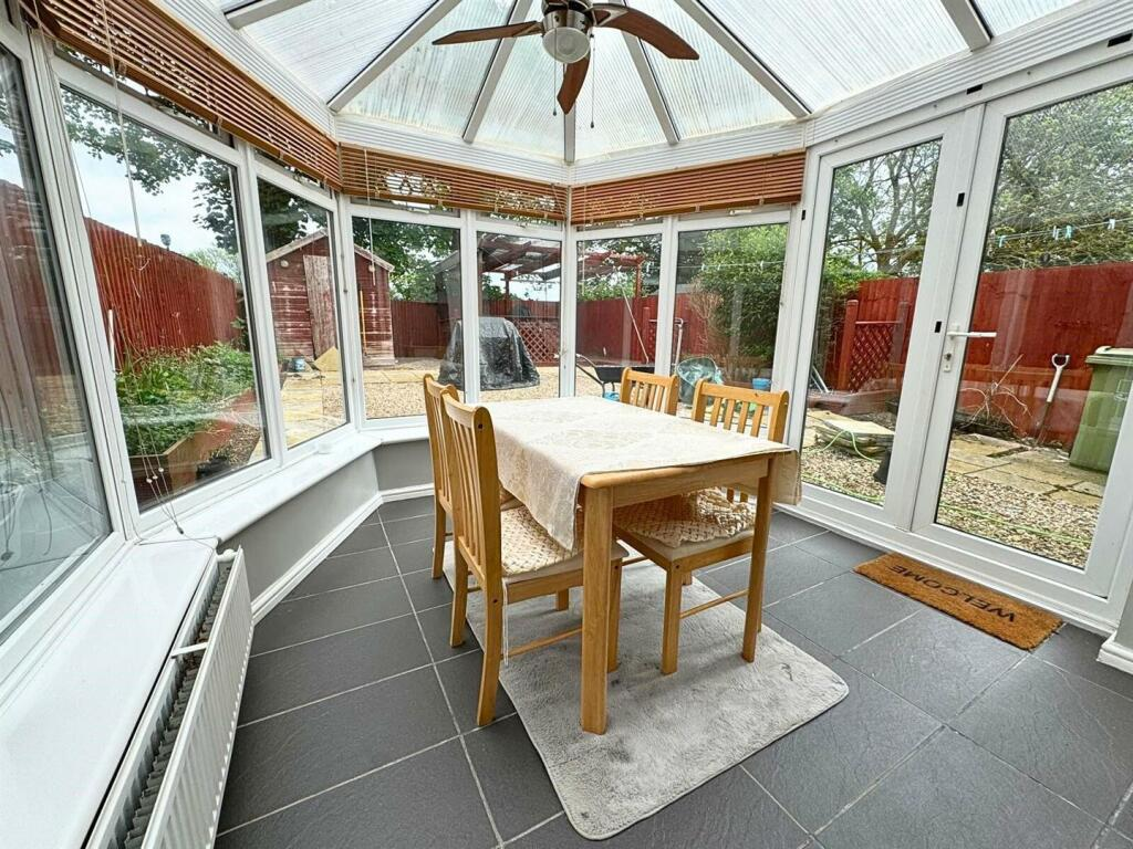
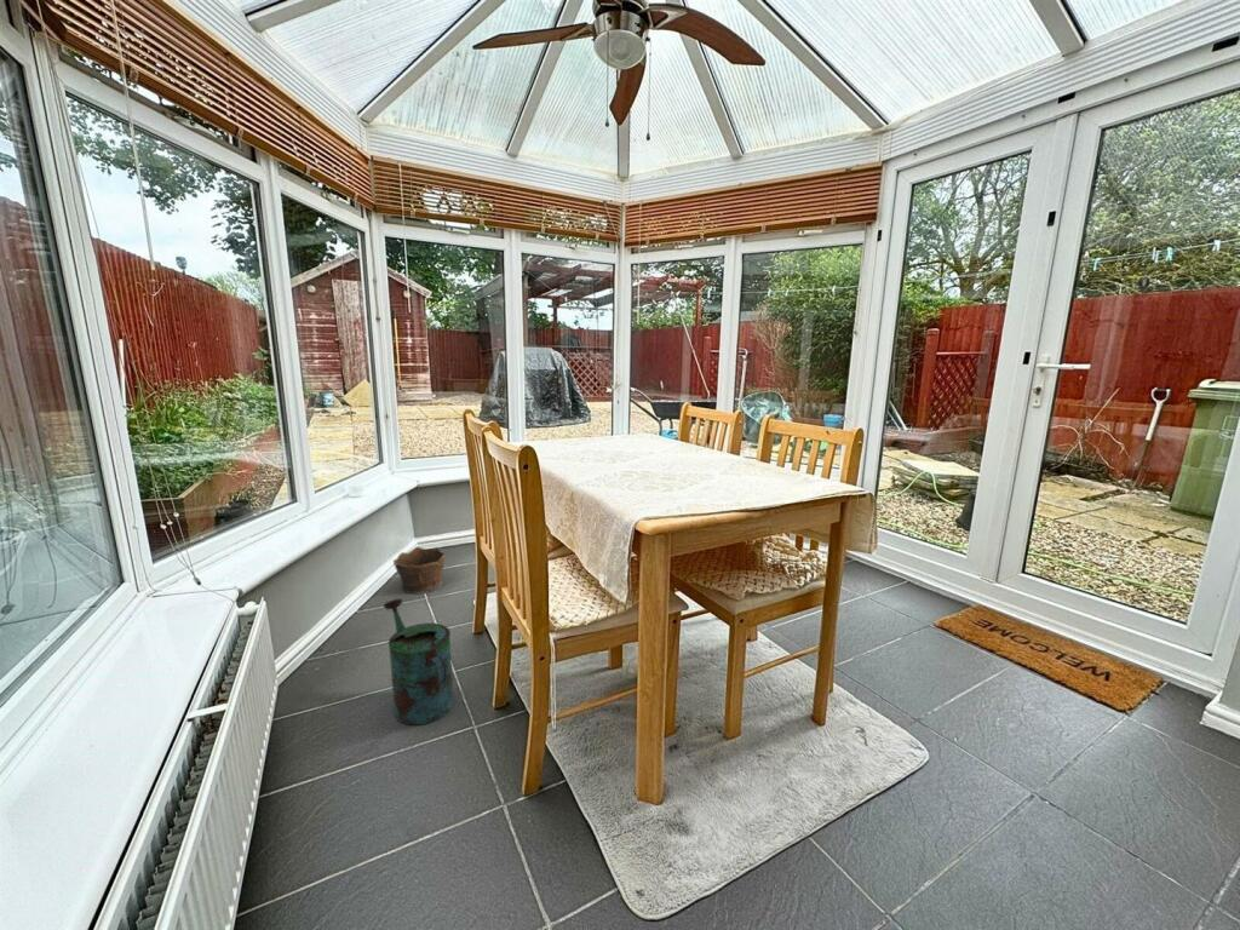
+ watering can [383,597,455,725]
+ clay pot [392,545,447,595]
